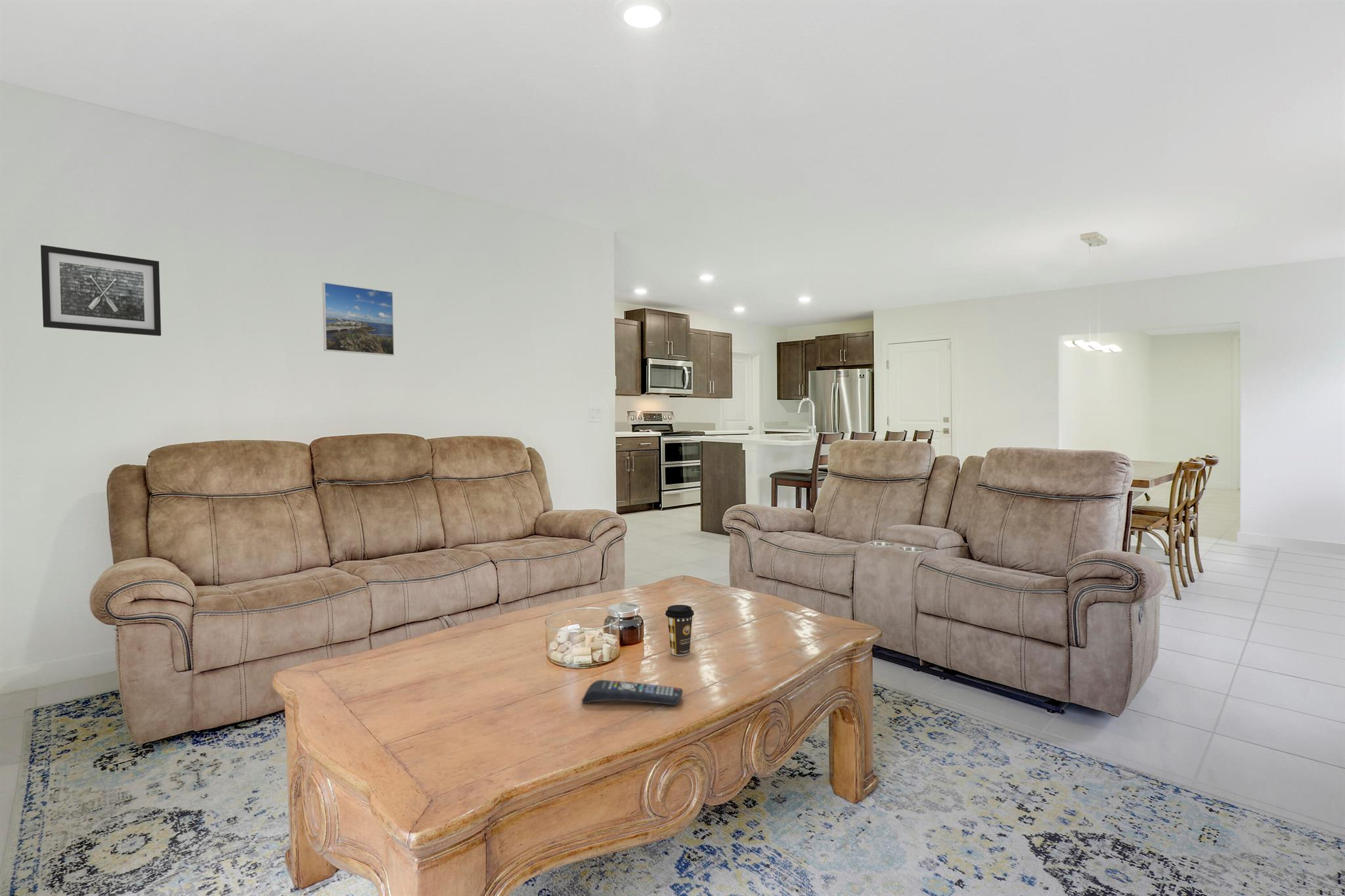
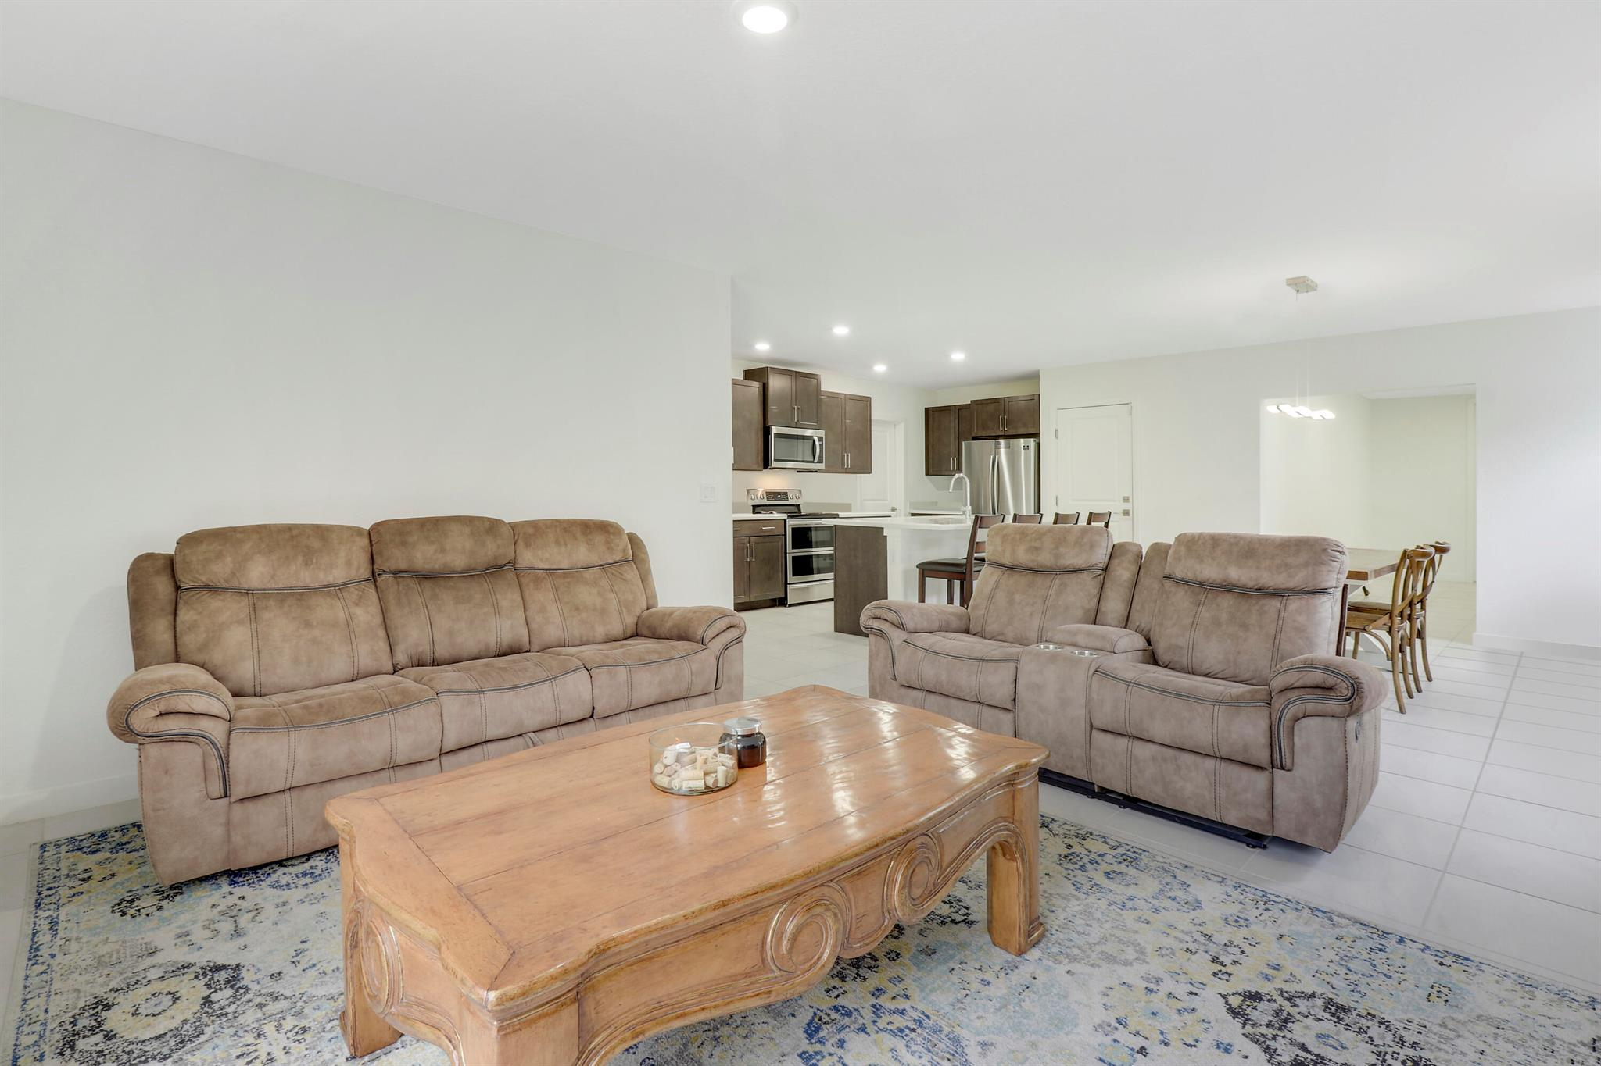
- wall art [40,244,162,337]
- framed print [322,282,395,356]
- remote control [581,679,683,706]
- coffee cup [665,605,695,656]
